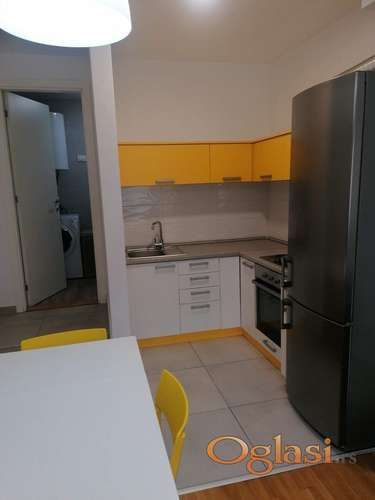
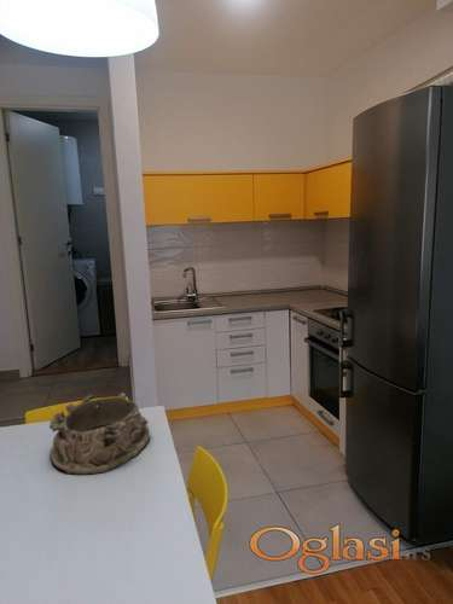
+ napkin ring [48,391,150,476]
